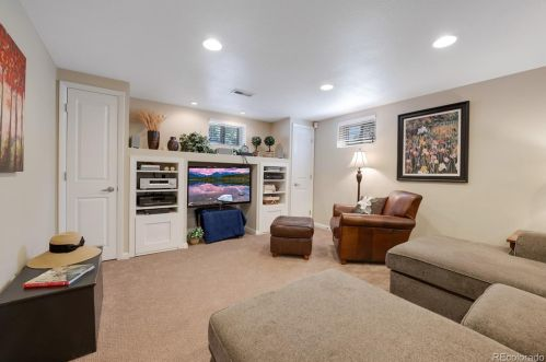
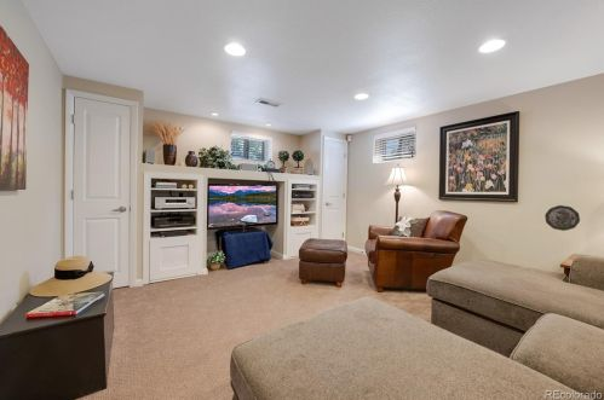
+ decorative plate [543,204,581,232]
